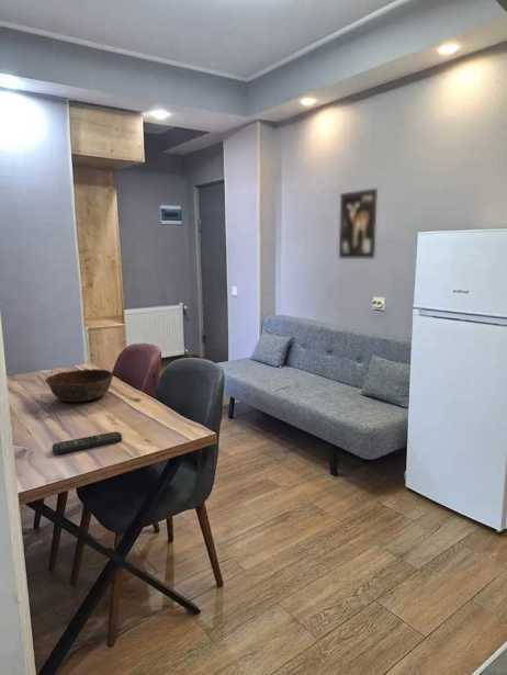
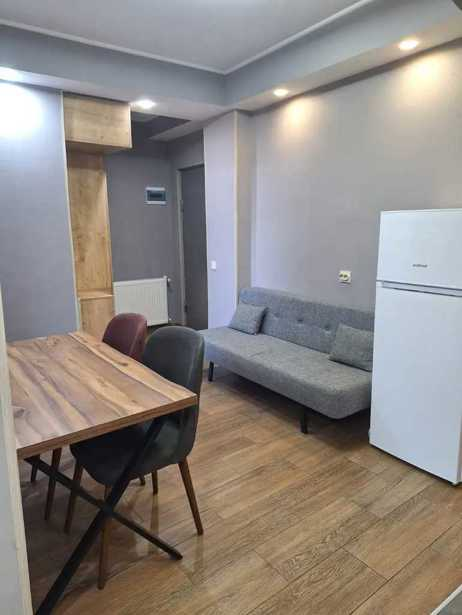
- bowl [44,368,114,403]
- remote control [52,430,123,455]
- wall art [338,188,379,260]
